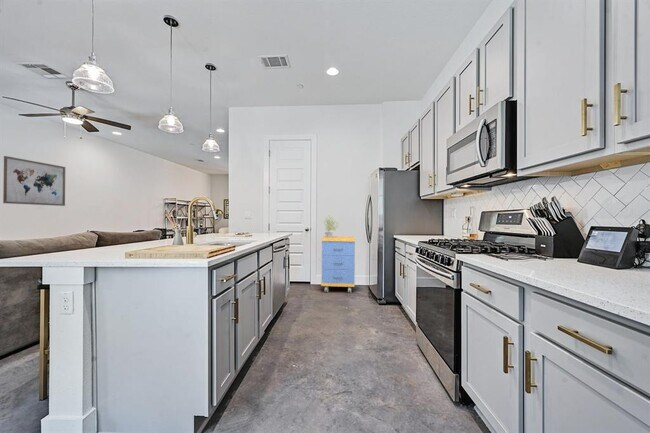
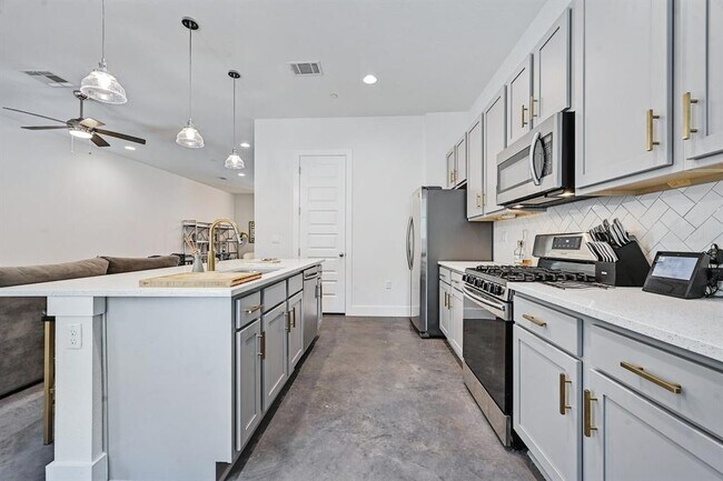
- storage cabinet [320,235,356,294]
- wall art [2,155,66,207]
- potted plant [321,216,341,238]
